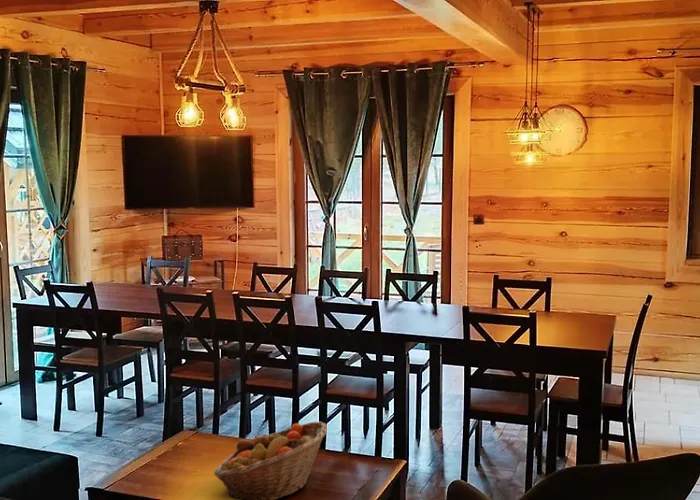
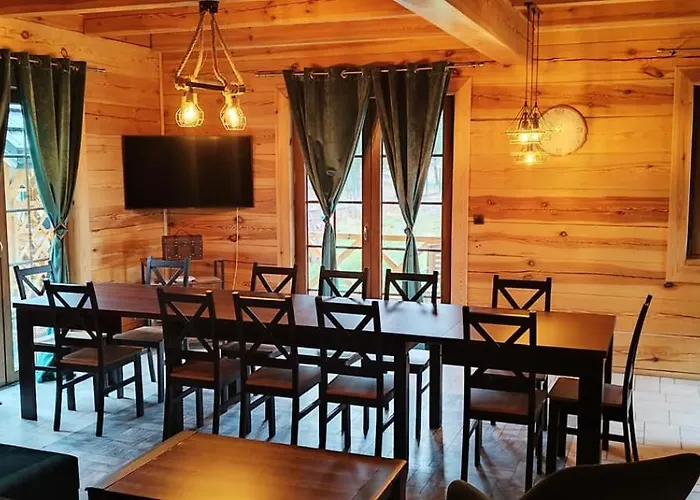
- fruit basket [213,421,328,500]
